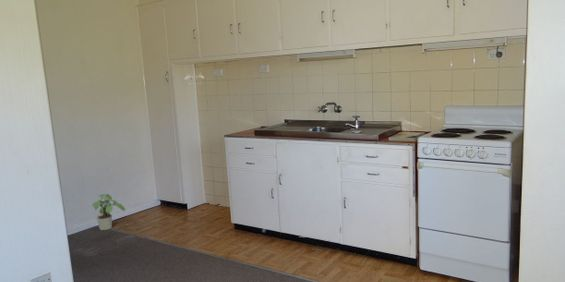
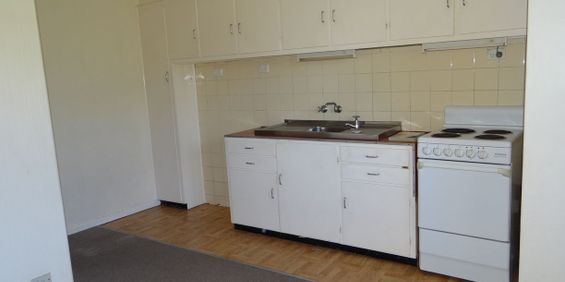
- potted plant [91,193,126,231]
